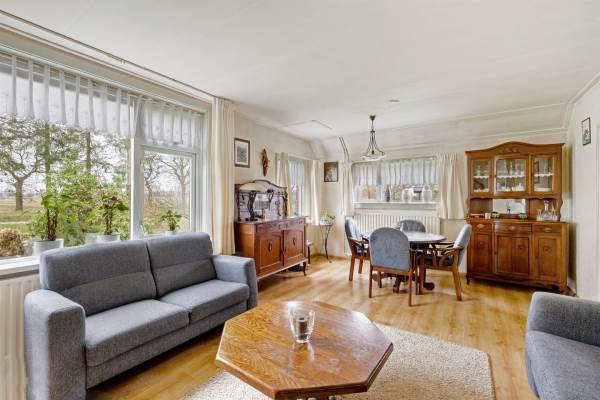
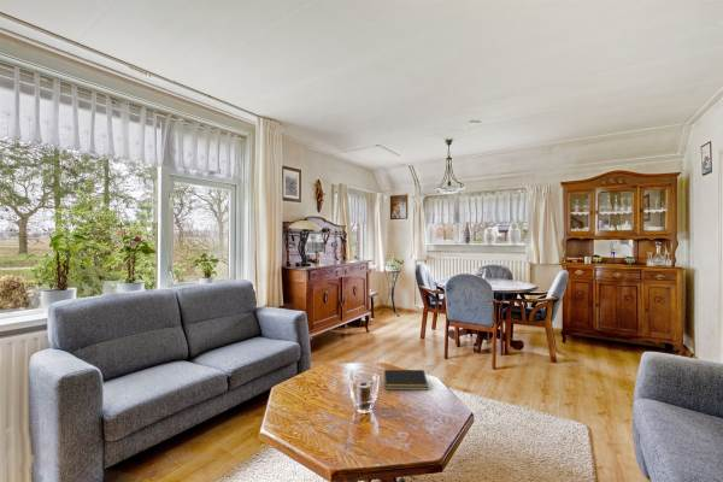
+ notepad [382,369,429,392]
